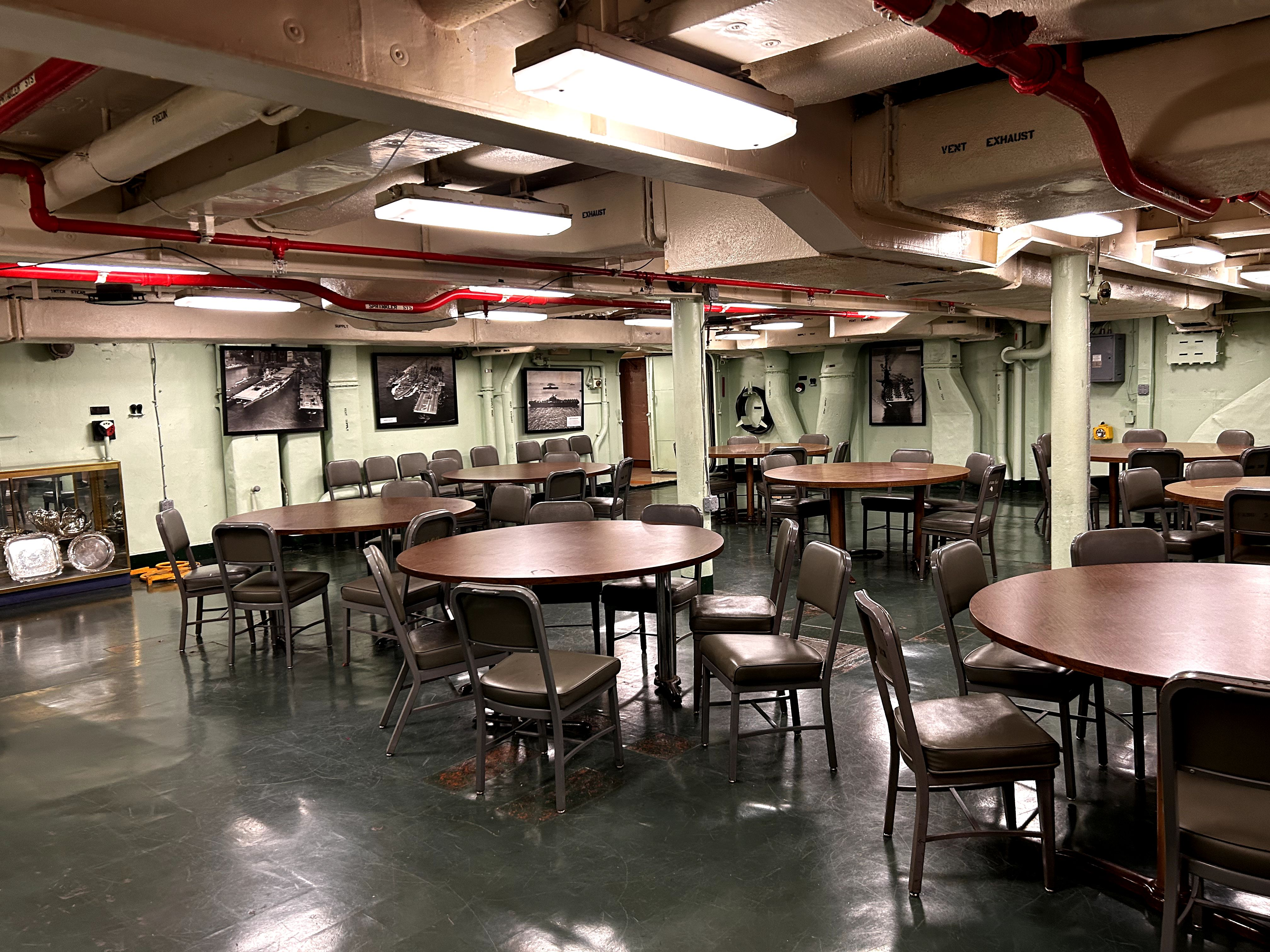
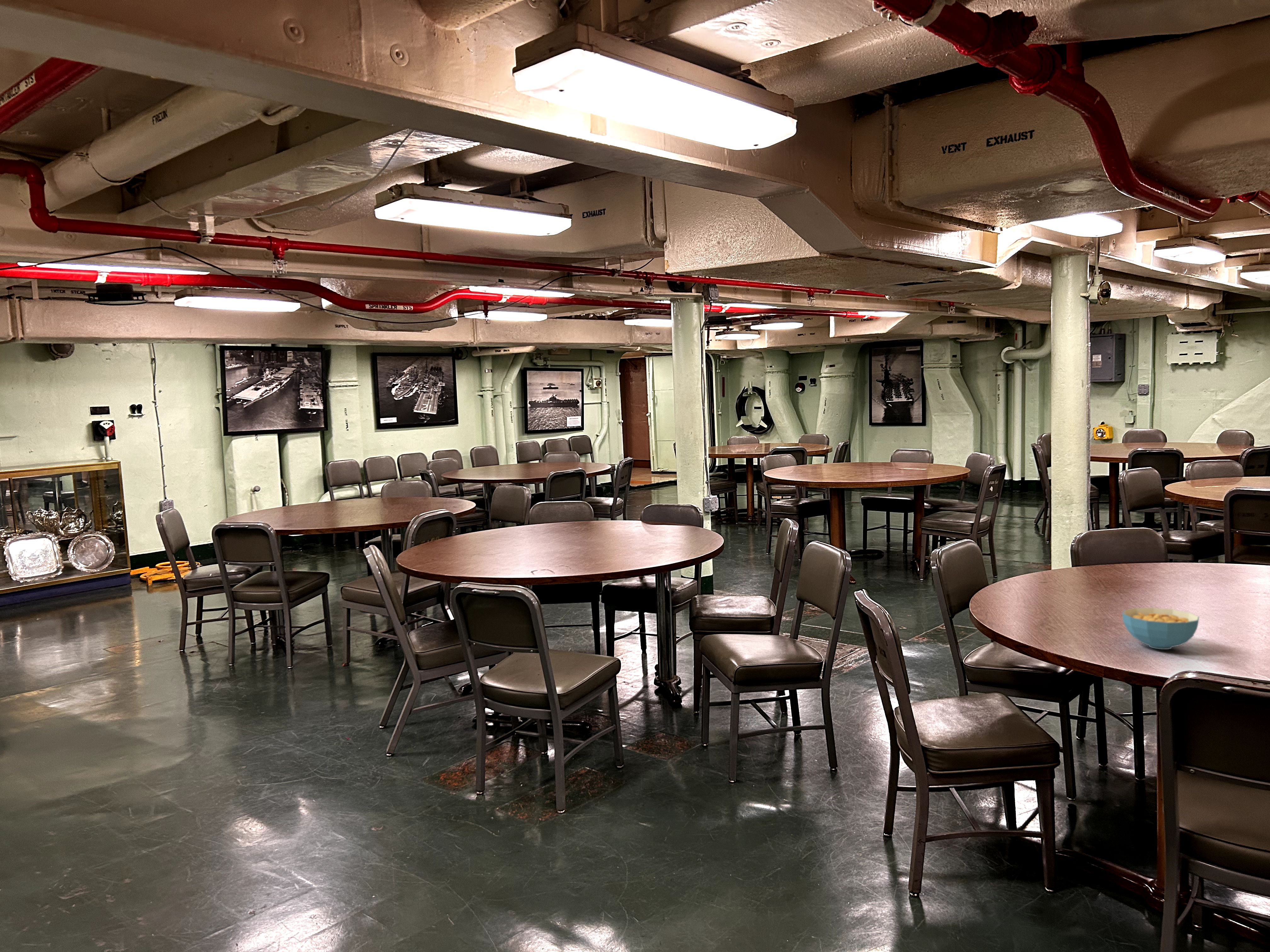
+ cereal bowl [1122,608,1199,650]
